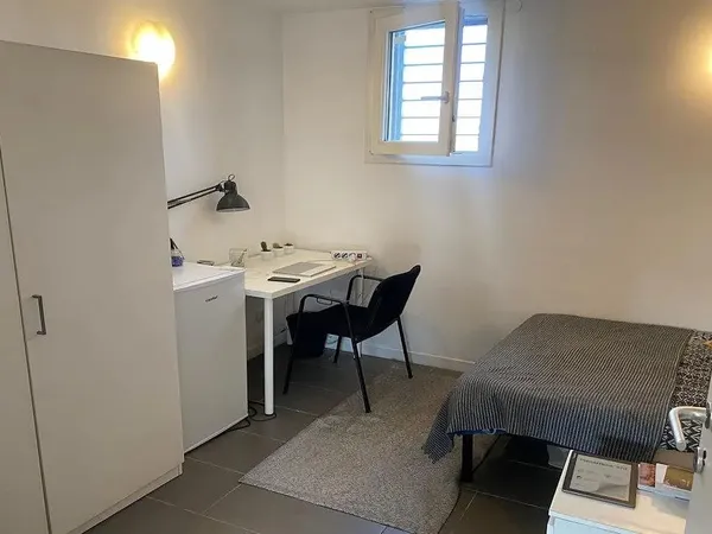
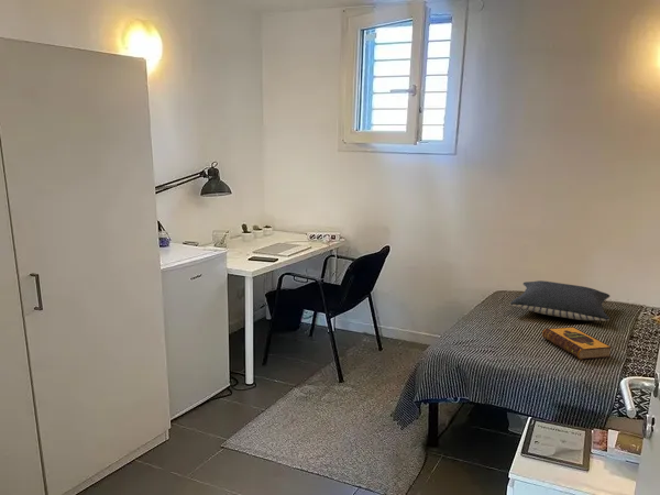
+ pillow [509,279,610,322]
+ hardback book [541,326,613,361]
